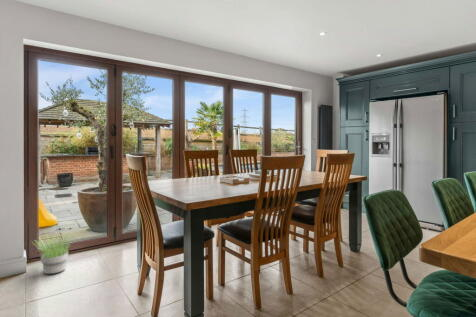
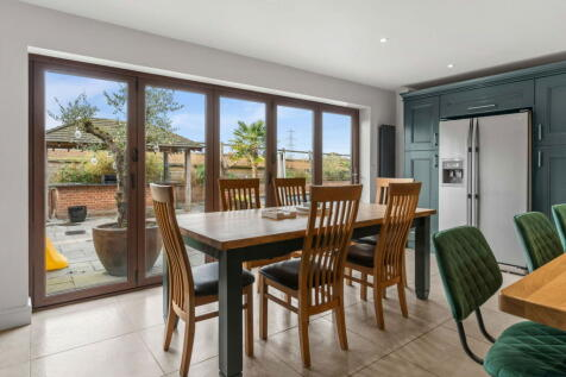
- potted plant [31,232,76,275]
